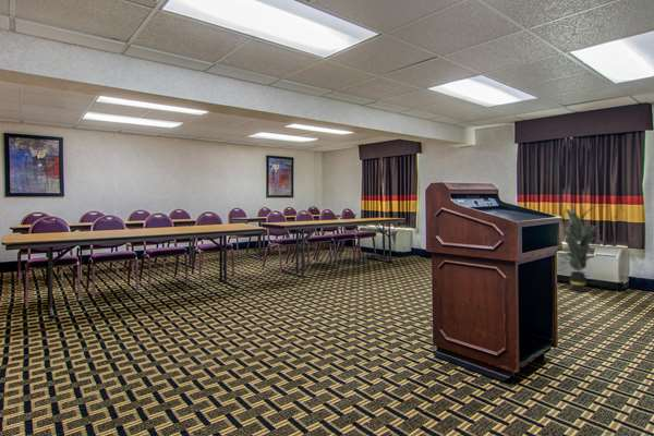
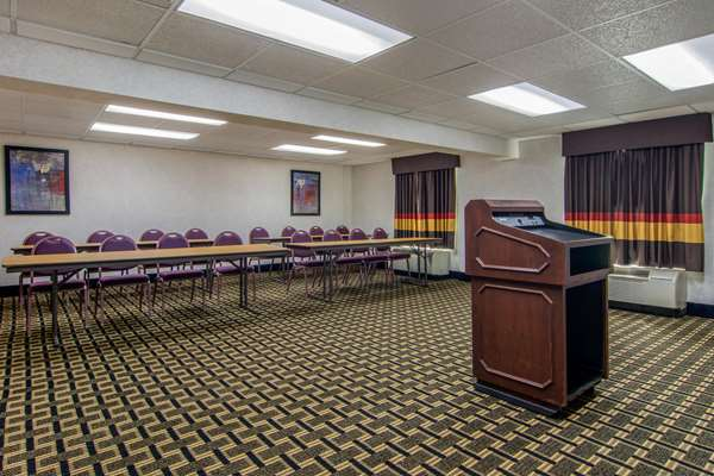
- indoor plant [557,201,606,293]
